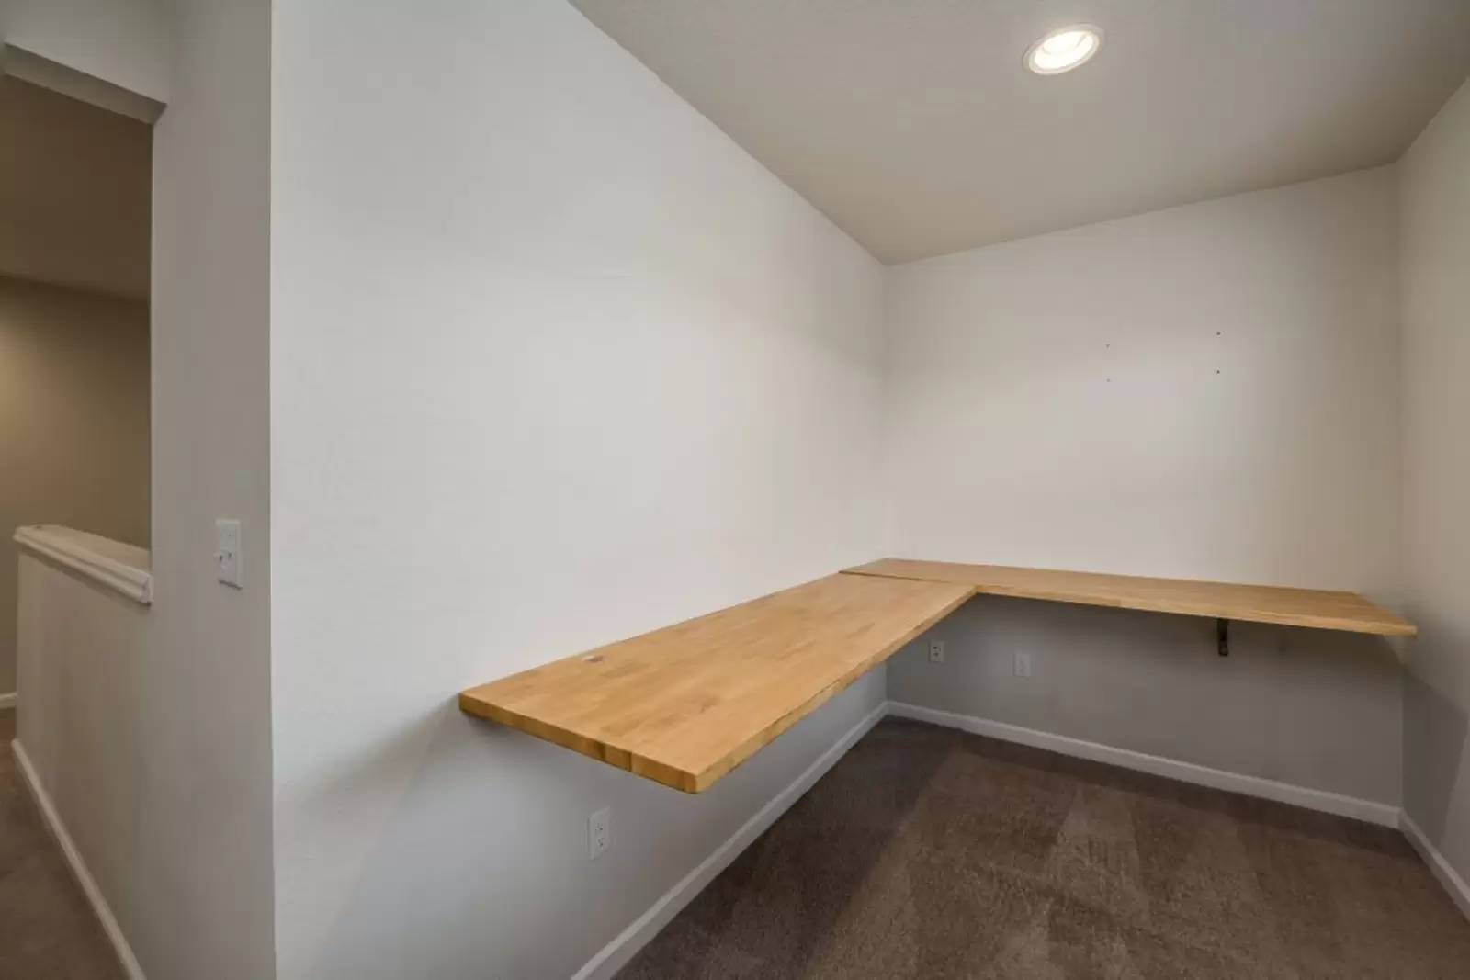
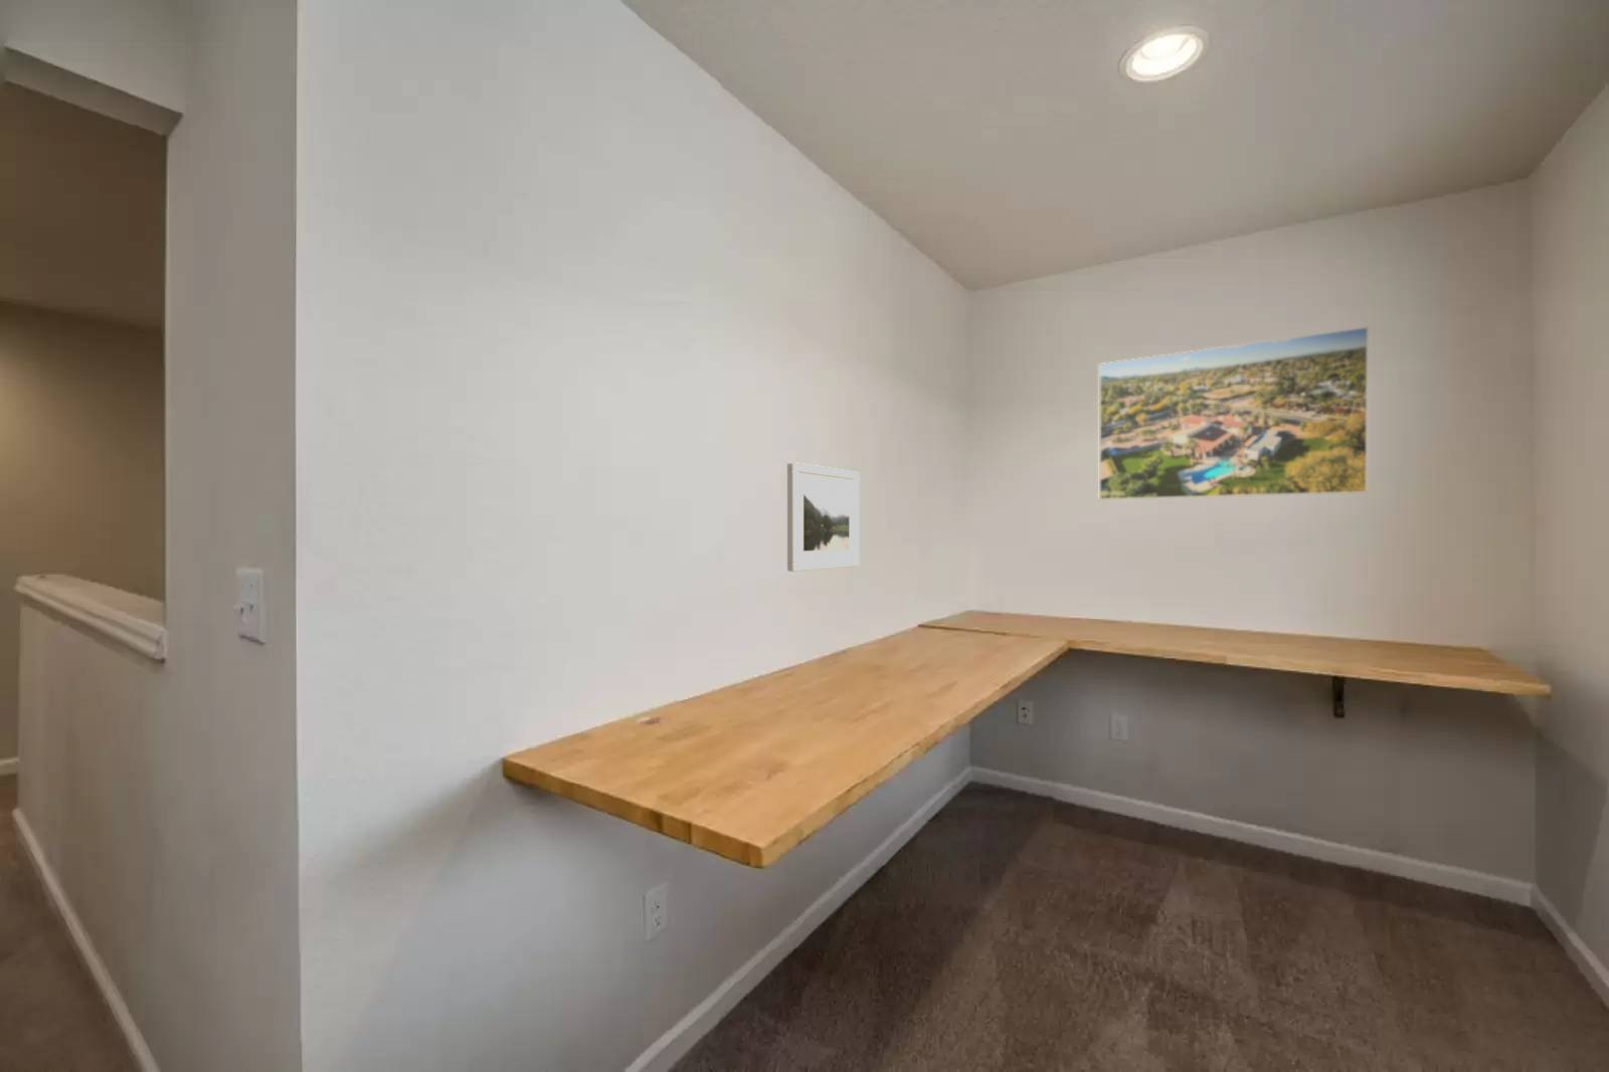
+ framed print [787,461,861,573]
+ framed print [1098,327,1368,501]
